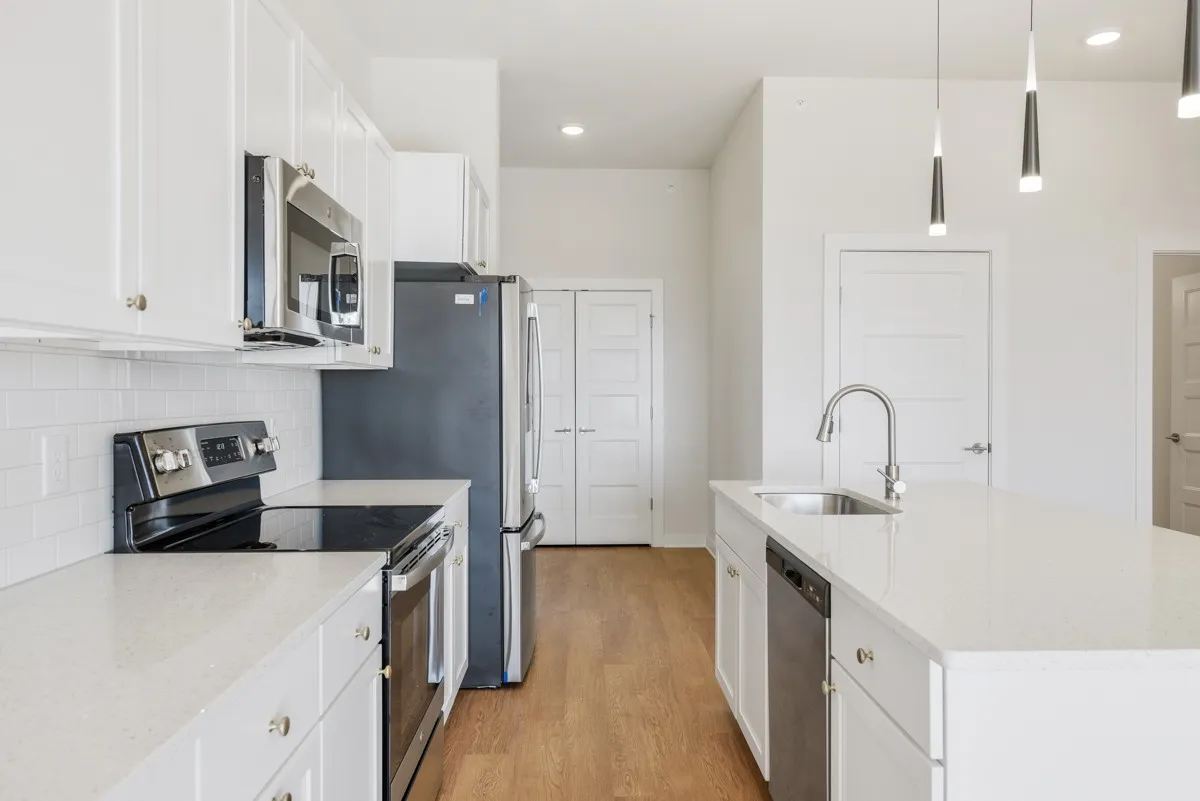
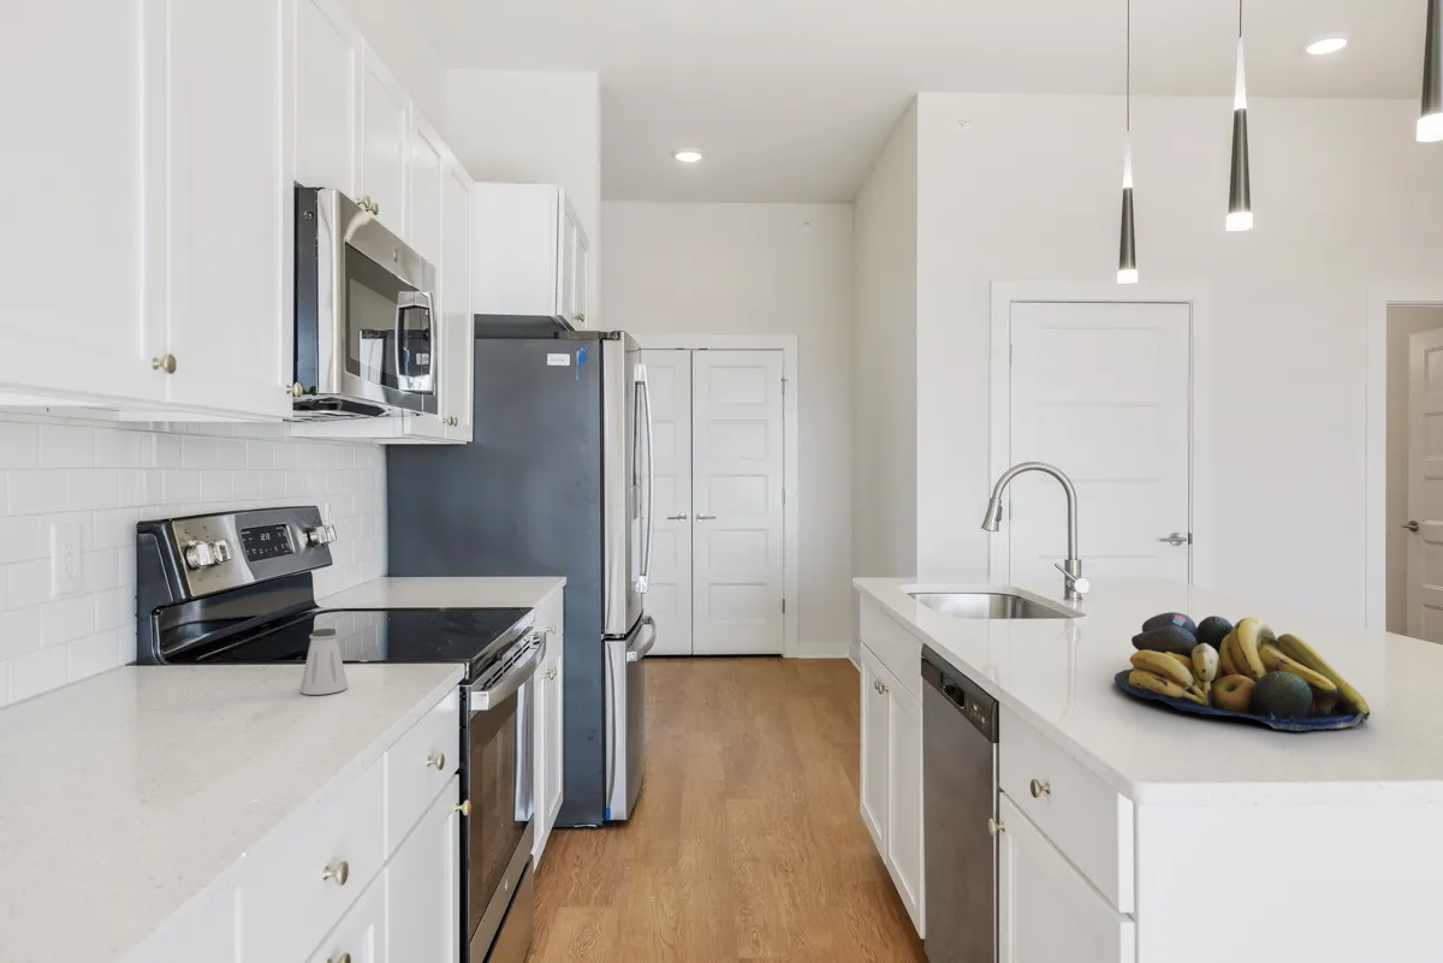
+ fruit bowl [1114,611,1371,732]
+ saltshaker [299,628,349,696]
